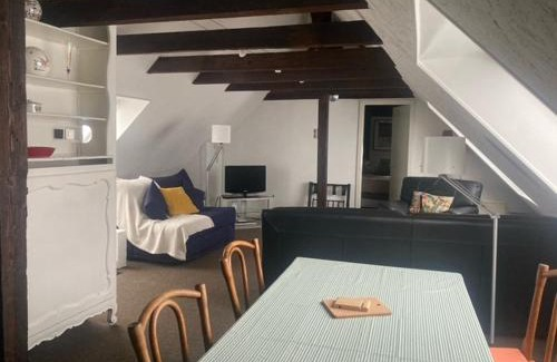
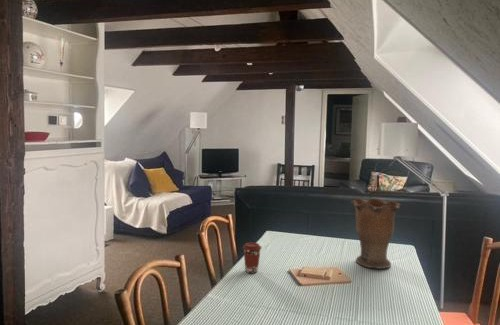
+ coffee cup [242,242,262,274]
+ vase [350,197,402,270]
